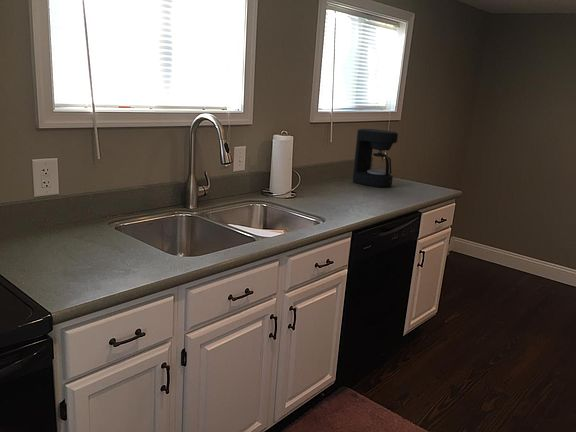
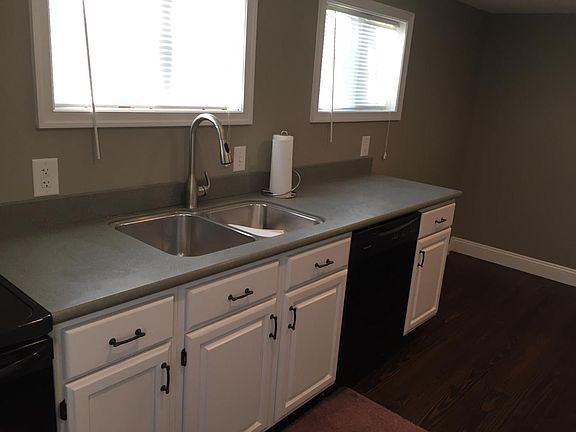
- coffee maker [352,128,399,188]
